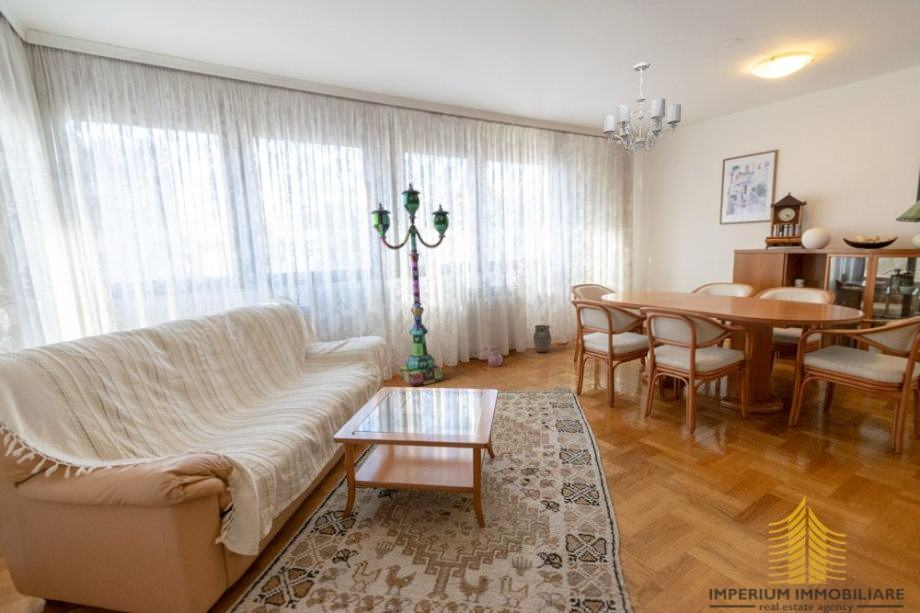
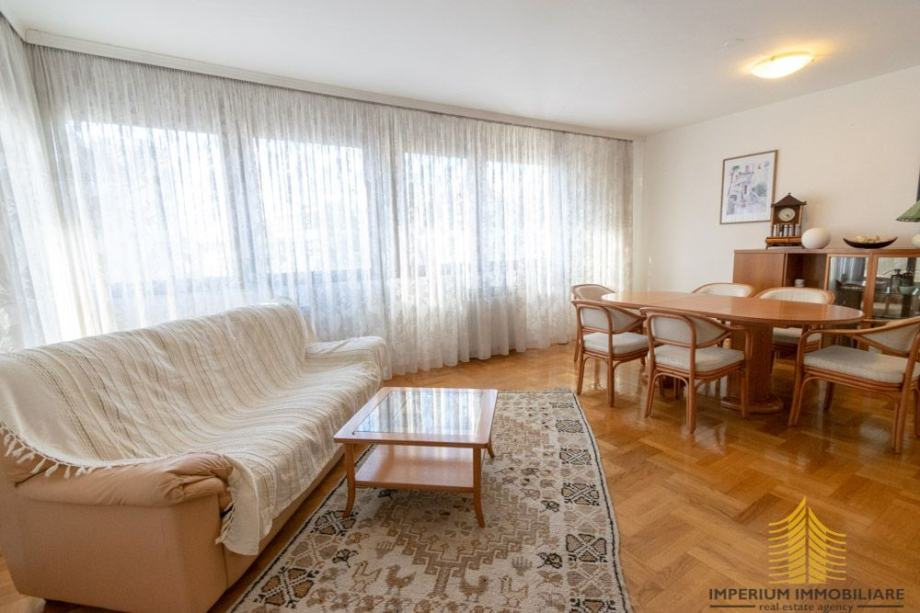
- floor lamp [370,182,451,388]
- watering can [482,345,503,368]
- vase [532,324,552,353]
- chandelier [602,61,682,154]
